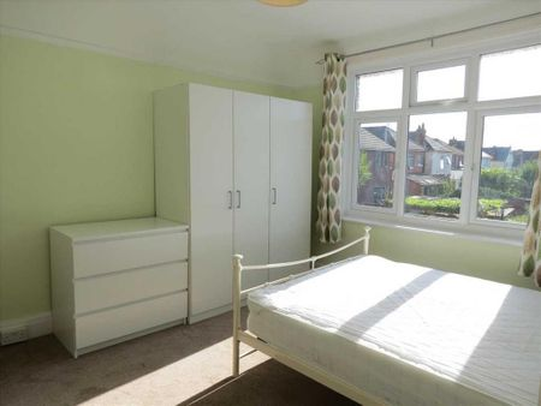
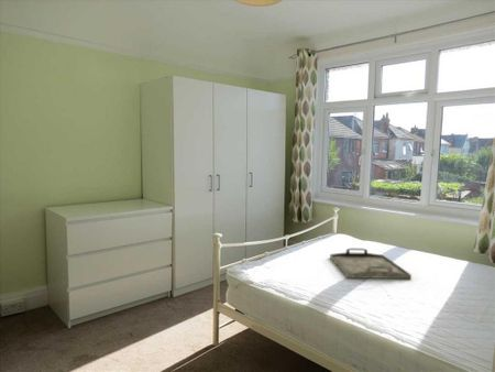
+ serving tray [329,248,413,280]
